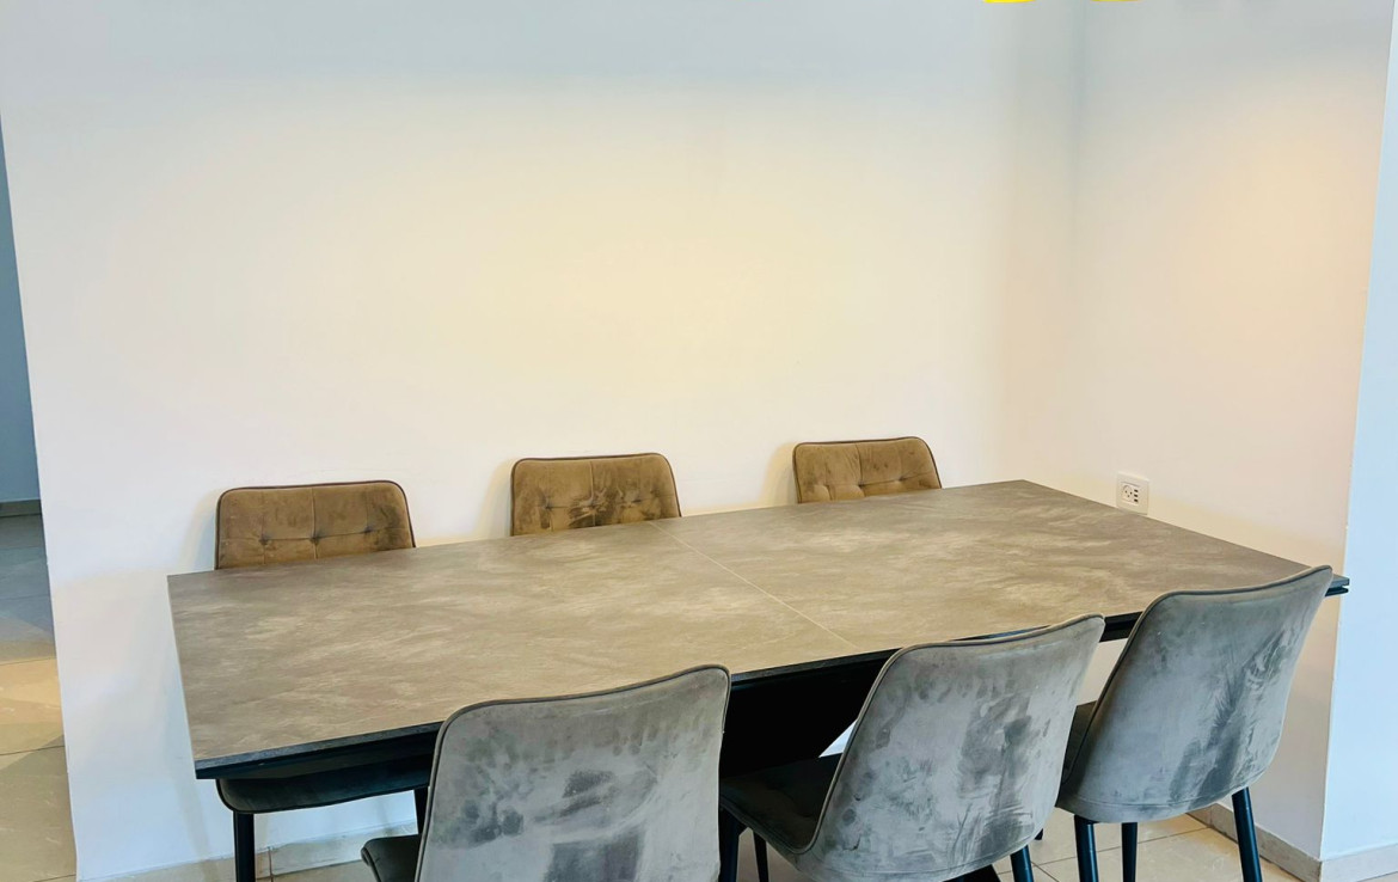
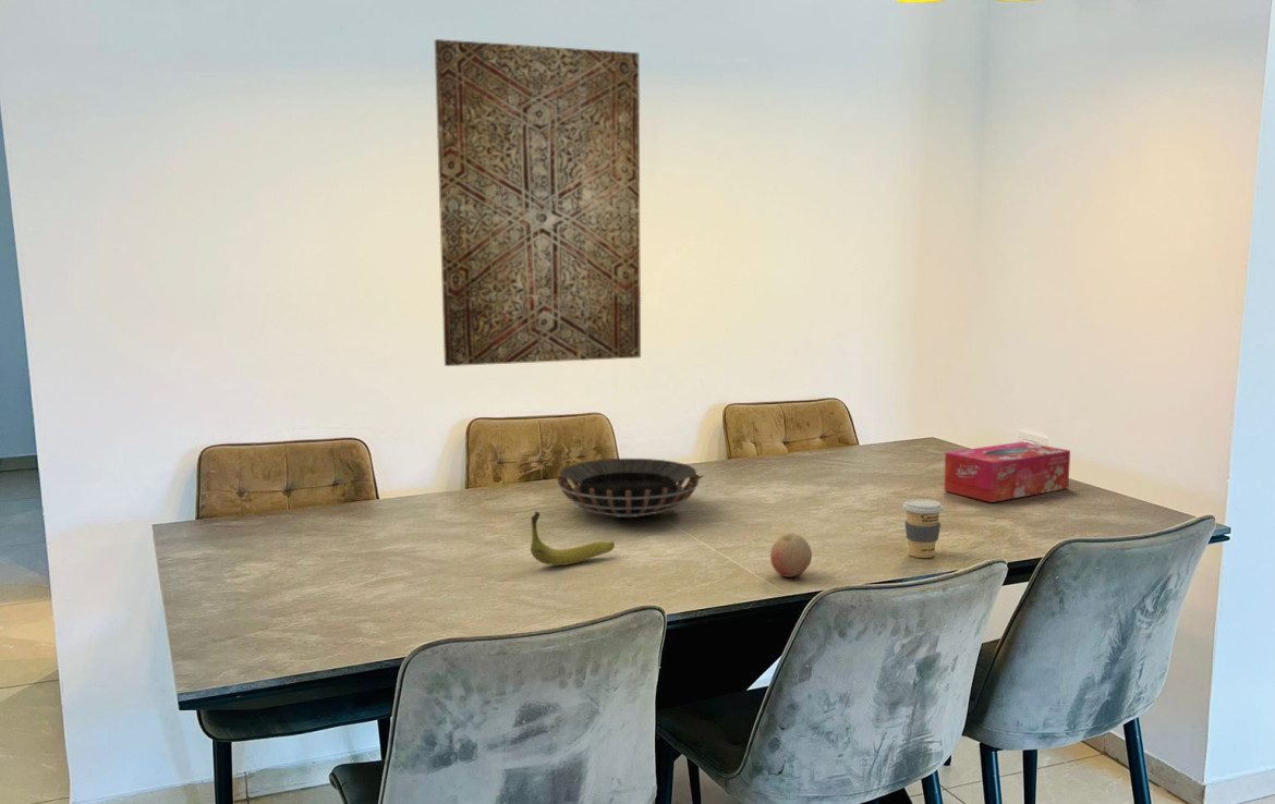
+ banana [530,510,616,567]
+ fruit [769,533,813,578]
+ coffee cup [901,498,945,559]
+ decorative bowl [556,458,704,519]
+ tissue box [943,441,1071,503]
+ wall art [434,38,642,367]
